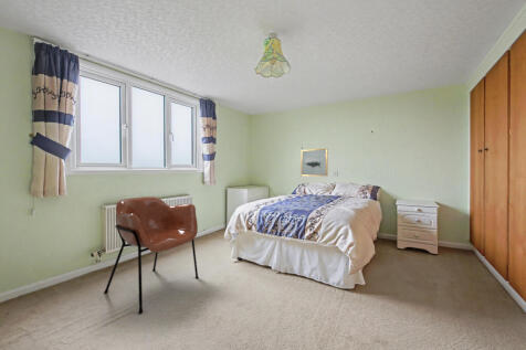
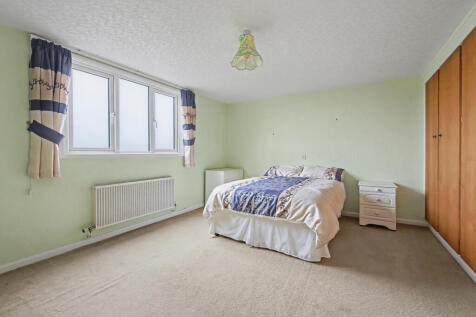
- wall art [301,148,328,177]
- armchair [103,195,200,315]
